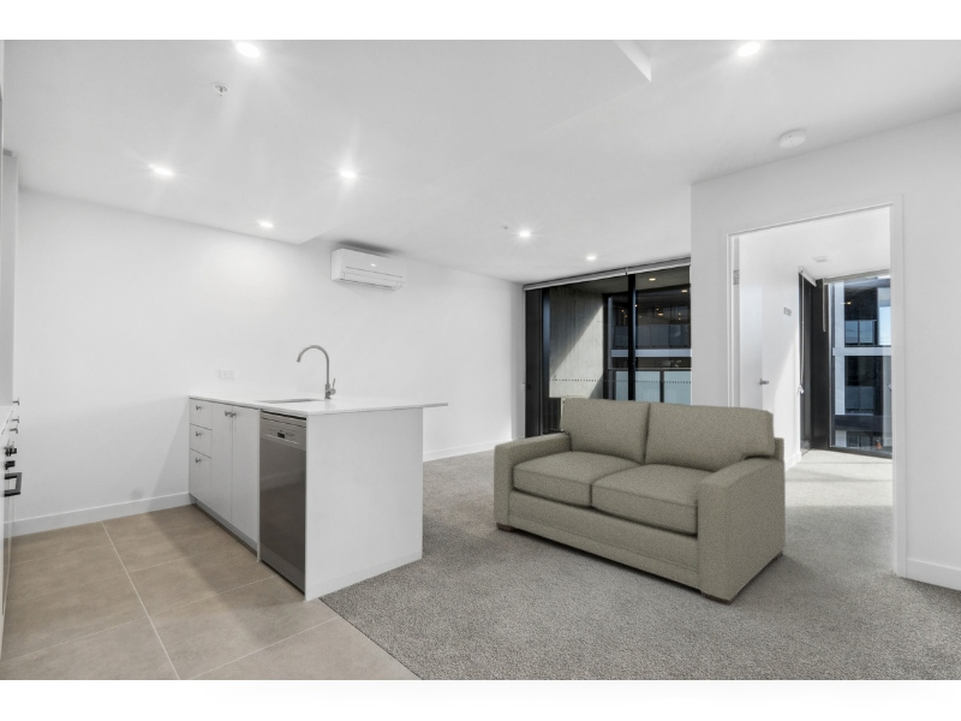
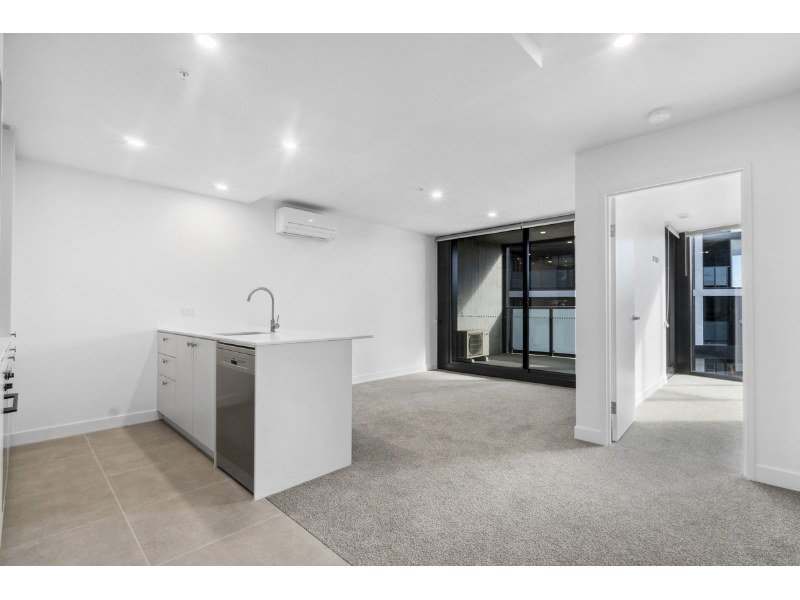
- sofa [493,397,787,606]
